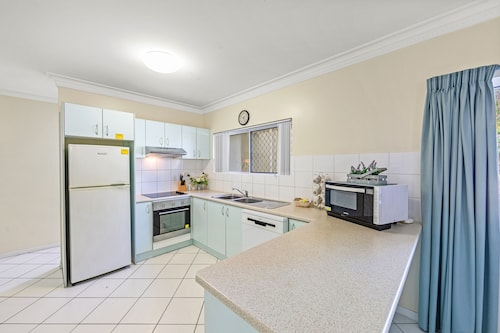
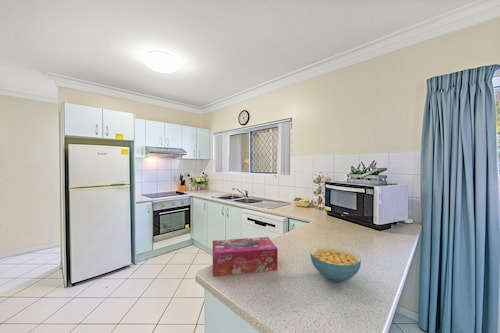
+ cereal bowl [309,244,362,282]
+ tissue box [212,236,279,277]
